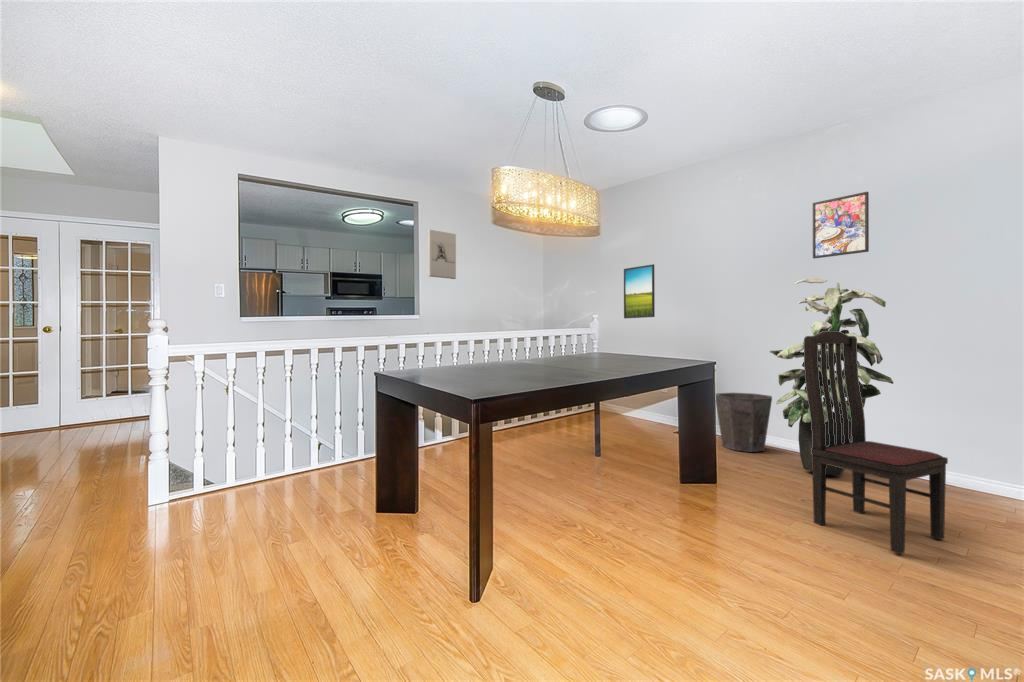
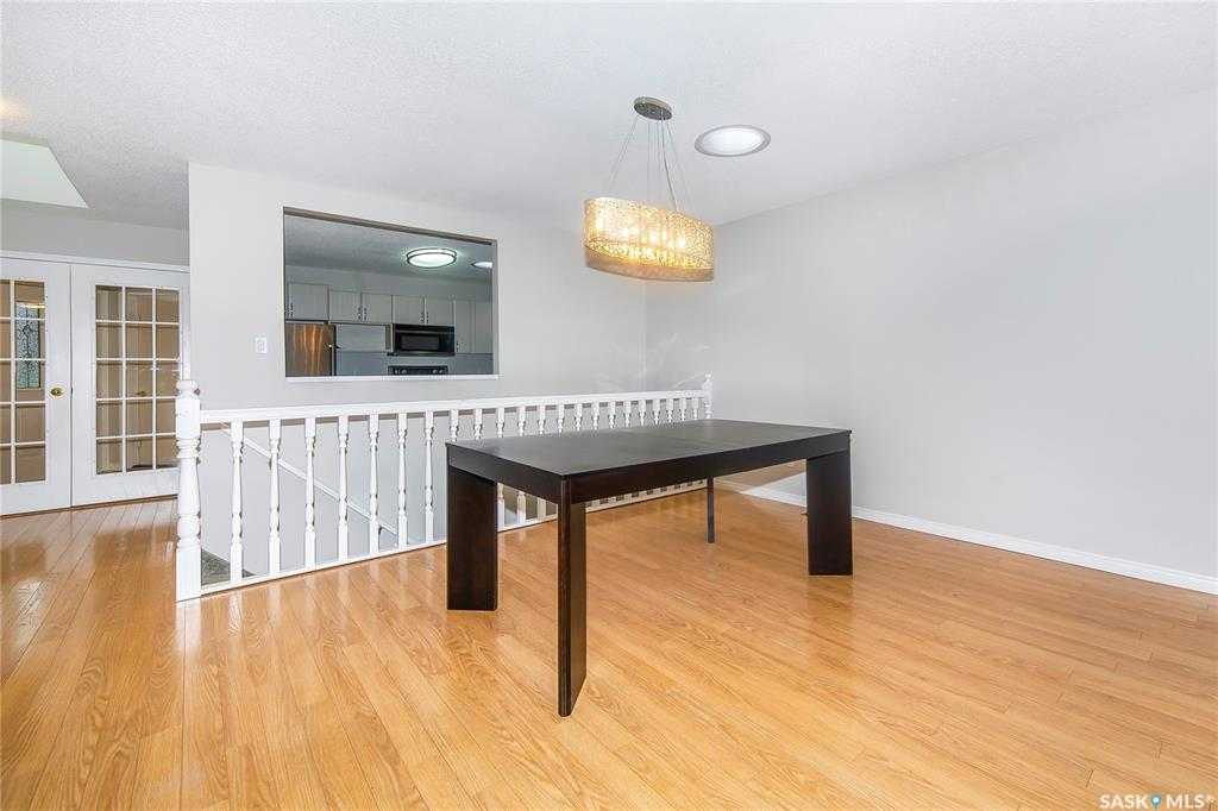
- chair [803,330,949,555]
- wall sculpture [427,228,457,280]
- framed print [812,191,870,259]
- indoor plant [769,277,894,477]
- waste bin [715,392,773,453]
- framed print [623,263,656,319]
